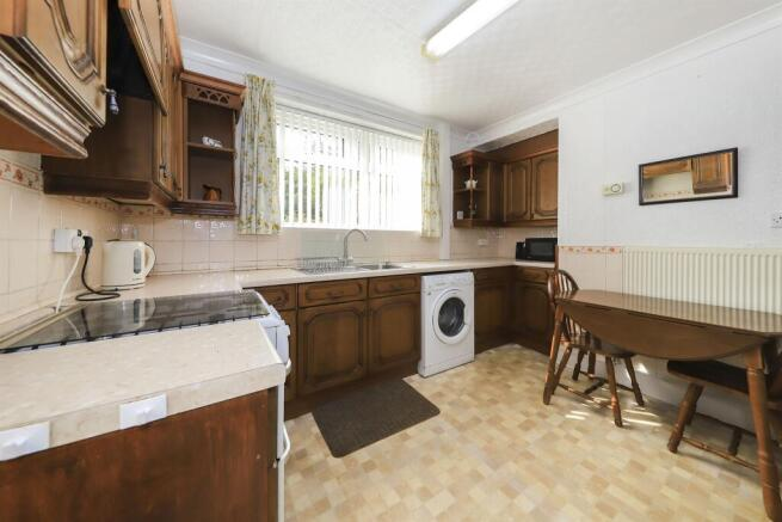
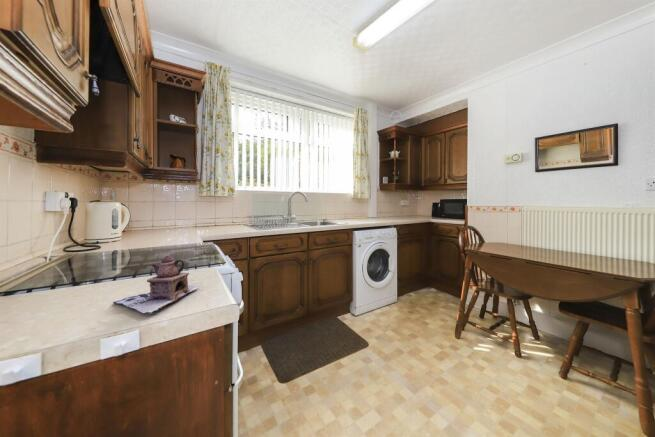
+ teapot [112,255,200,315]
